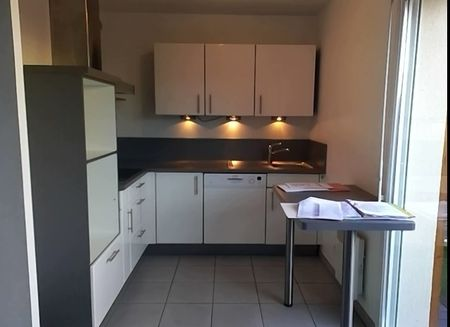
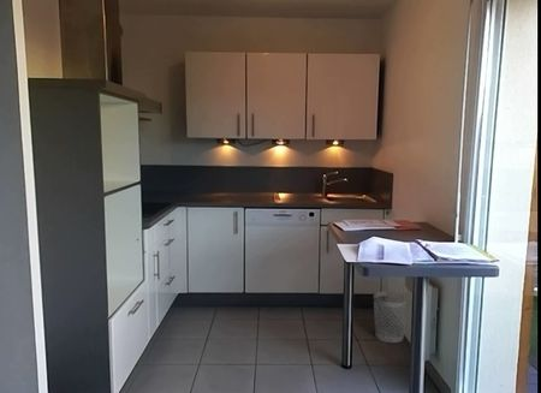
+ wastebasket [373,291,408,344]
